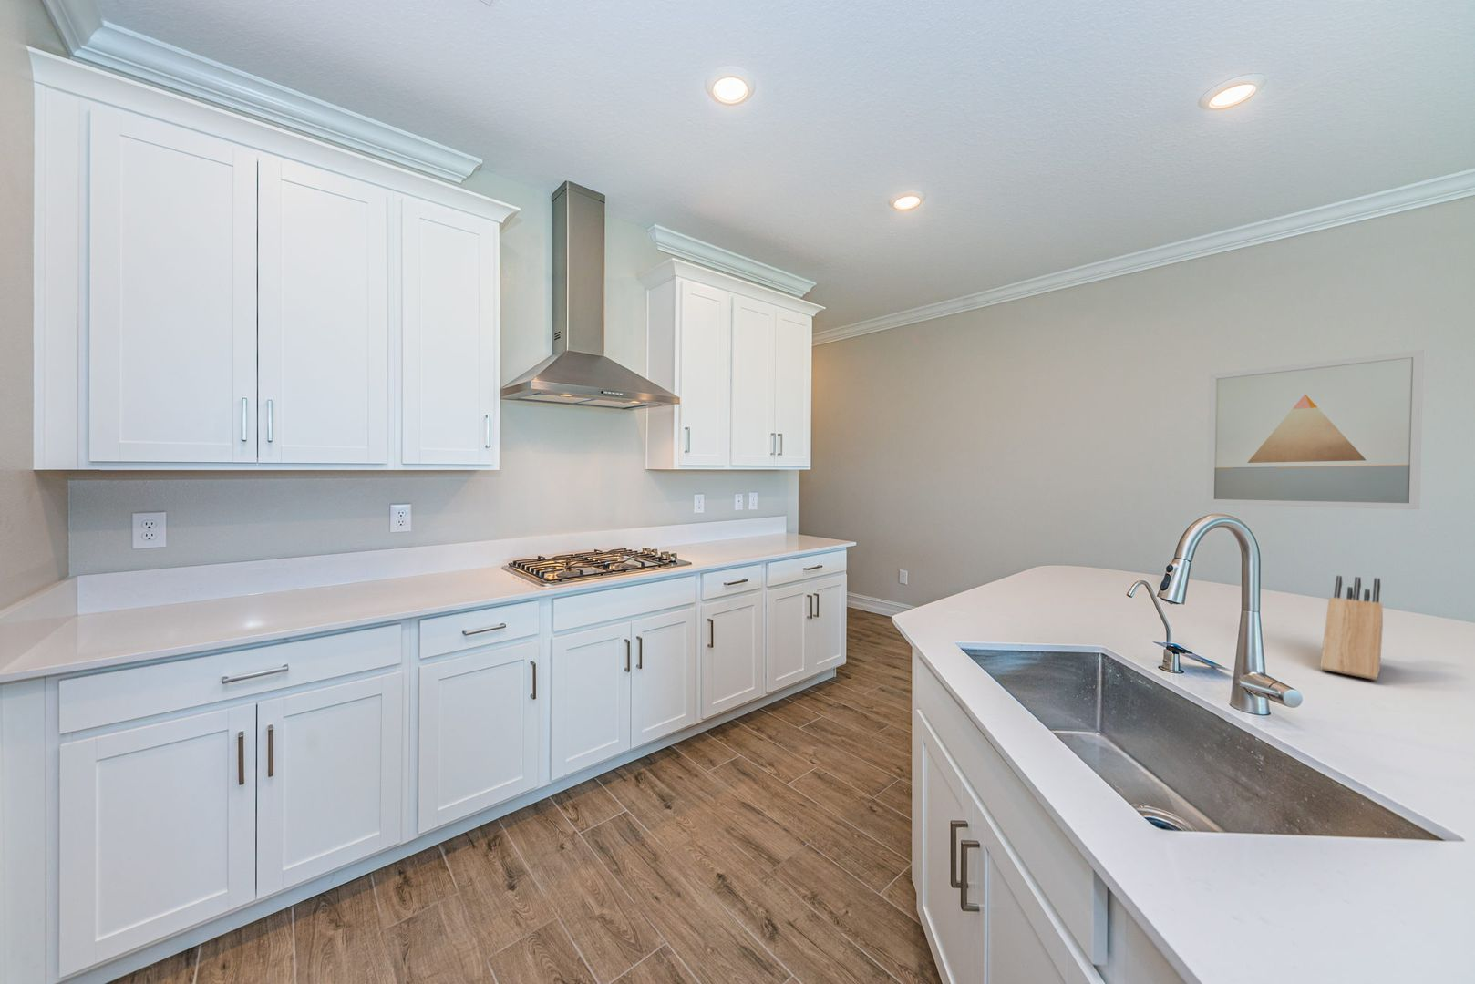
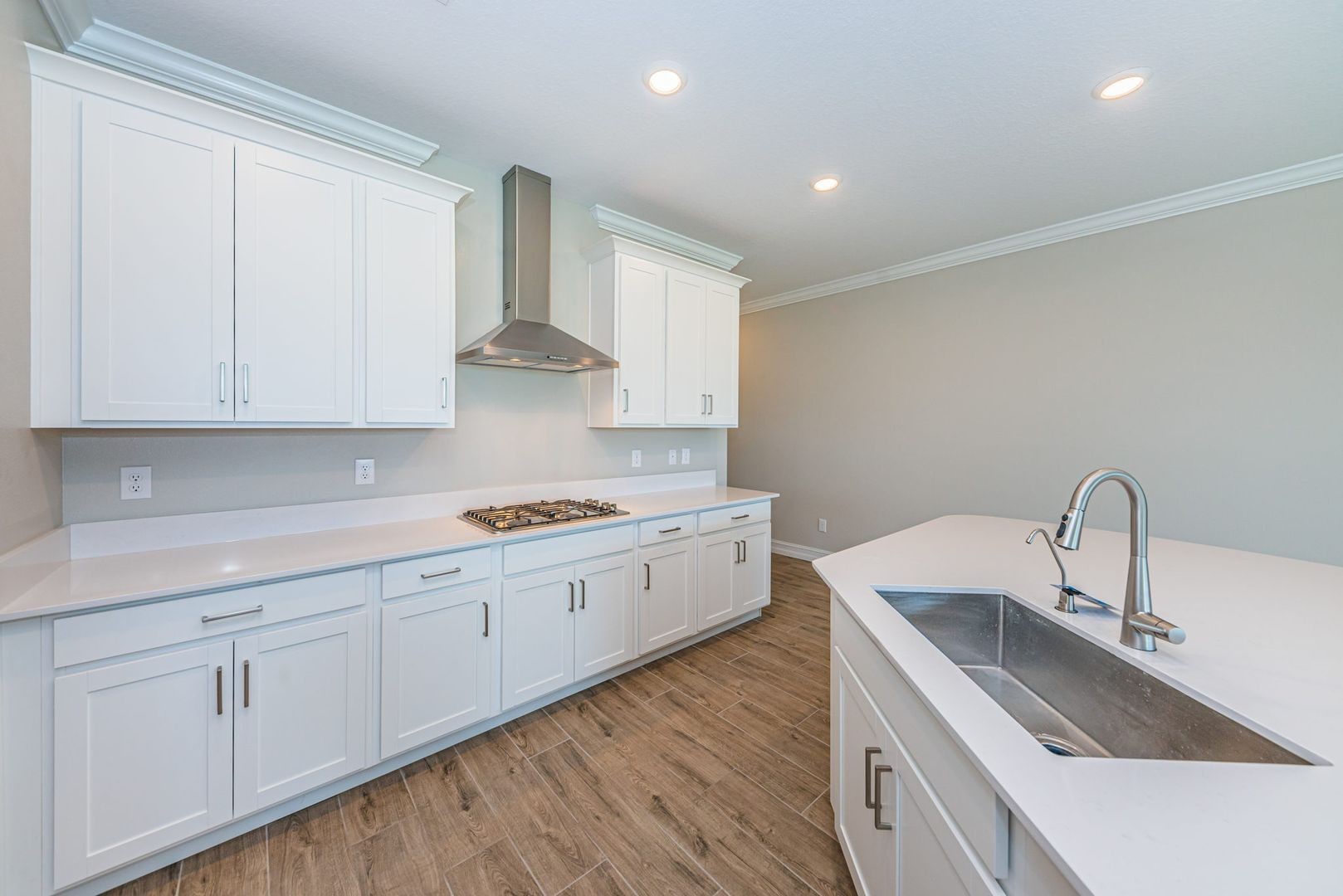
- wall art [1206,349,1424,511]
- knife block [1319,574,1384,681]
